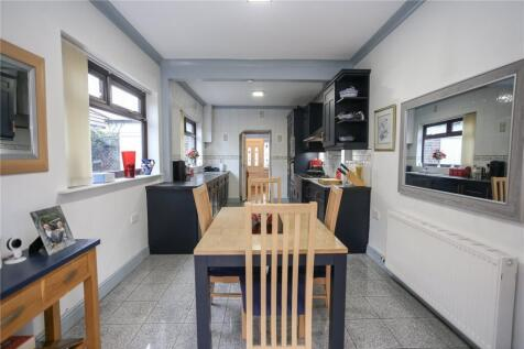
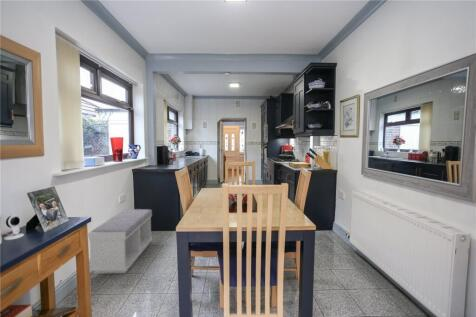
+ bench [87,208,153,275]
